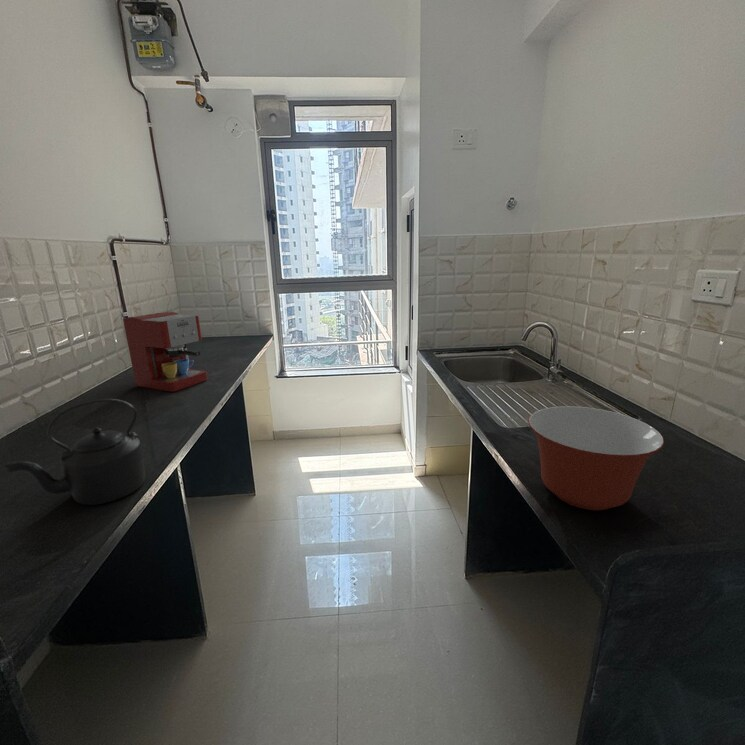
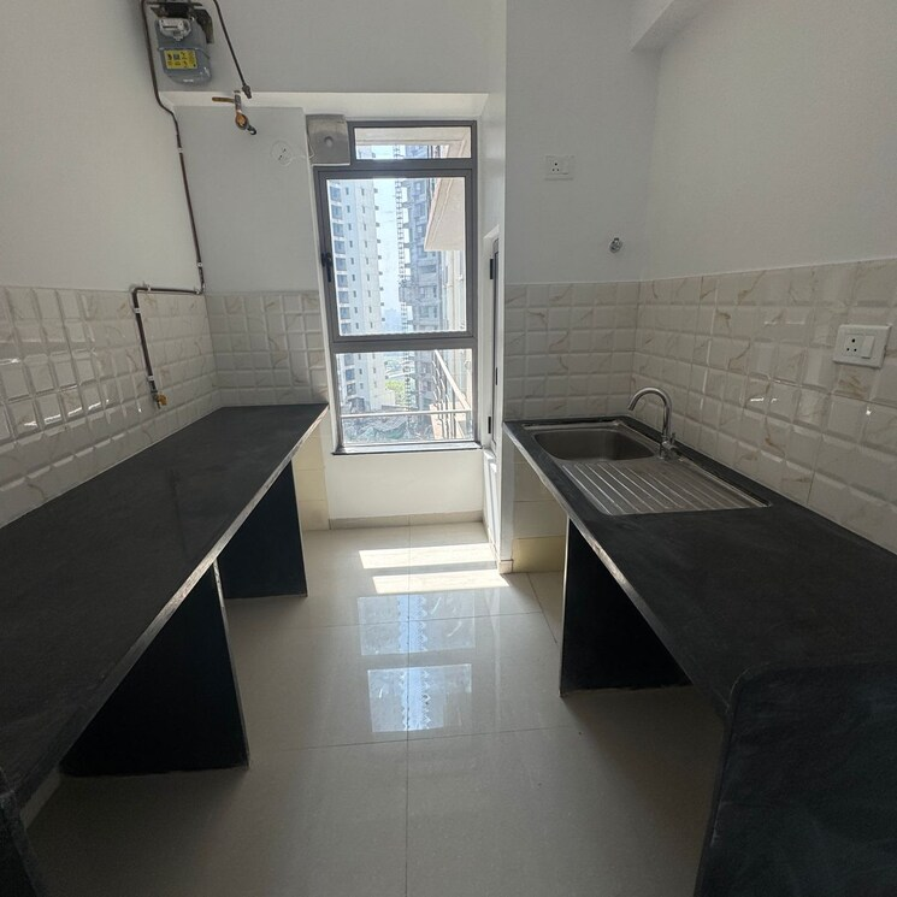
- mixing bowl [527,405,665,511]
- kettle [3,398,147,506]
- coffee maker [122,310,208,393]
